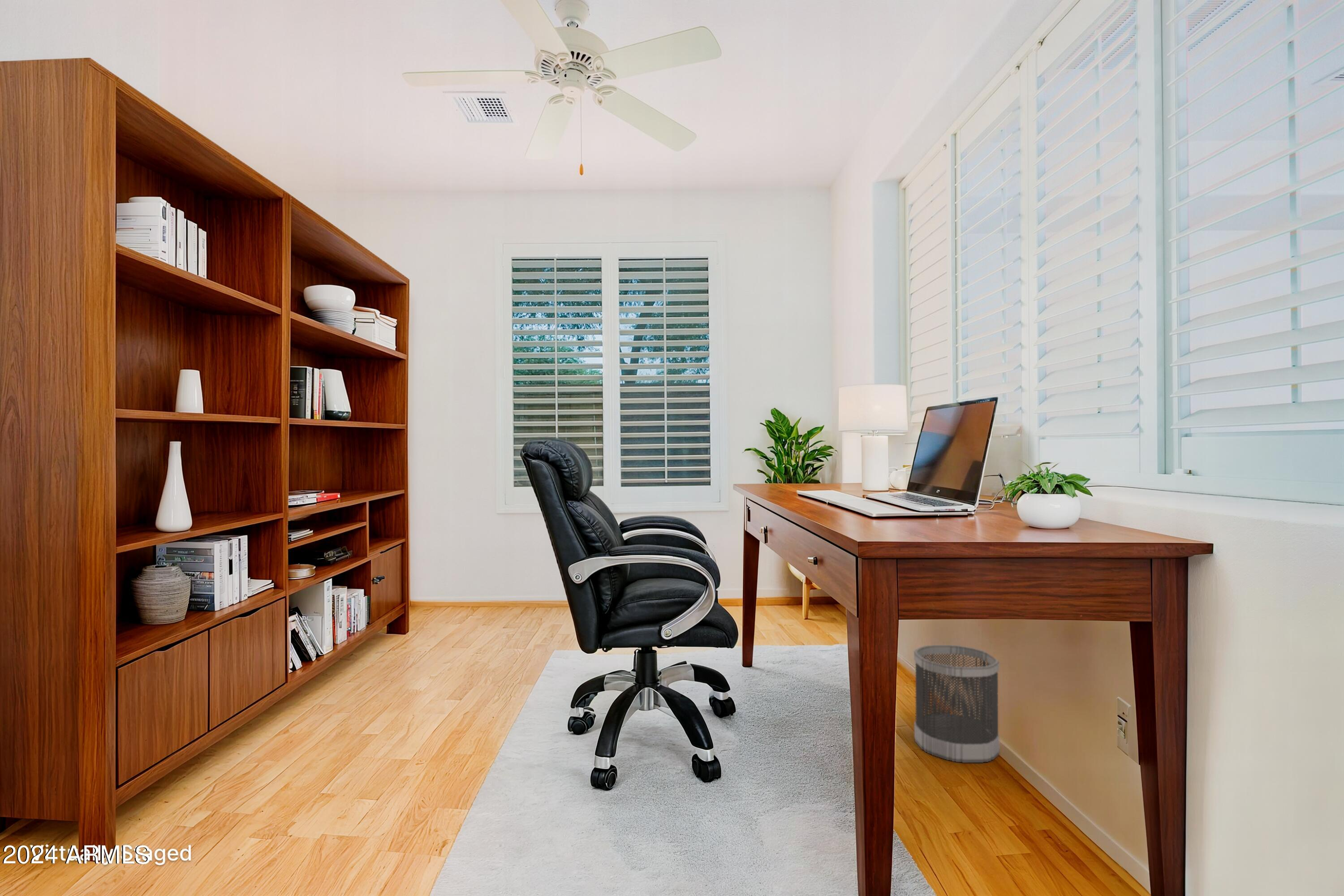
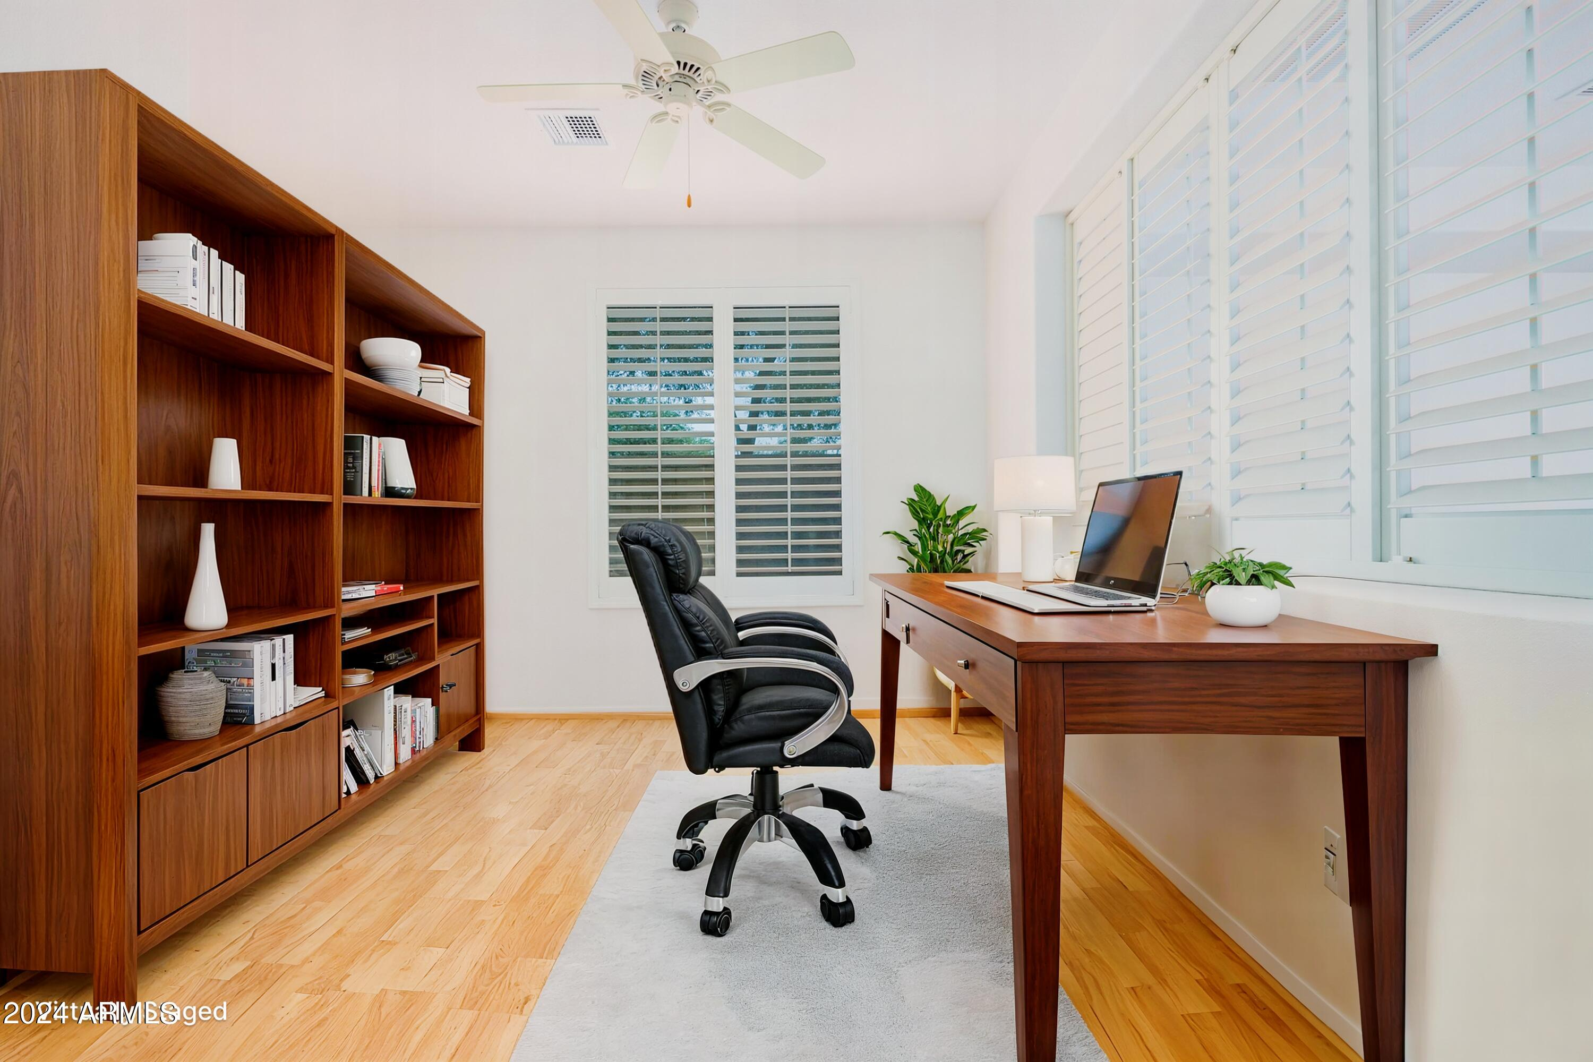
- wastebasket [913,645,1000,763]
